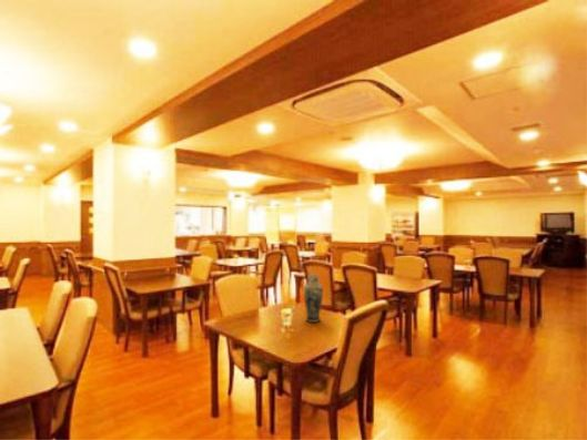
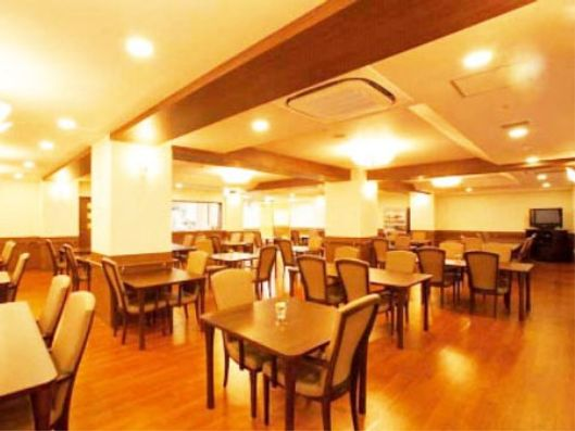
- vase [303,273,324,324]
